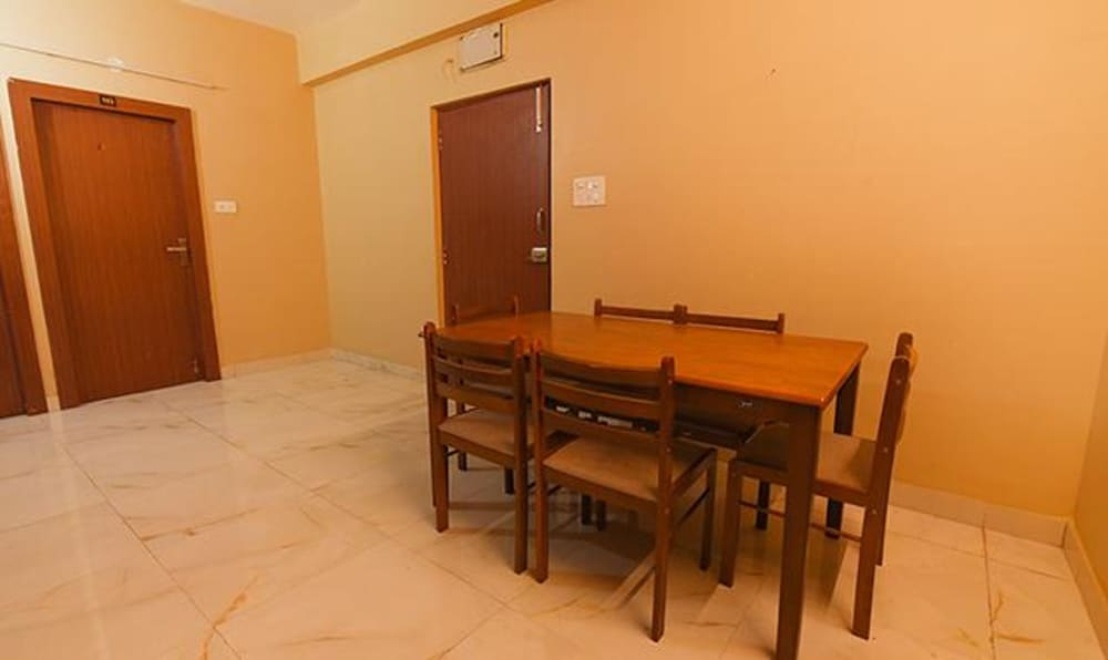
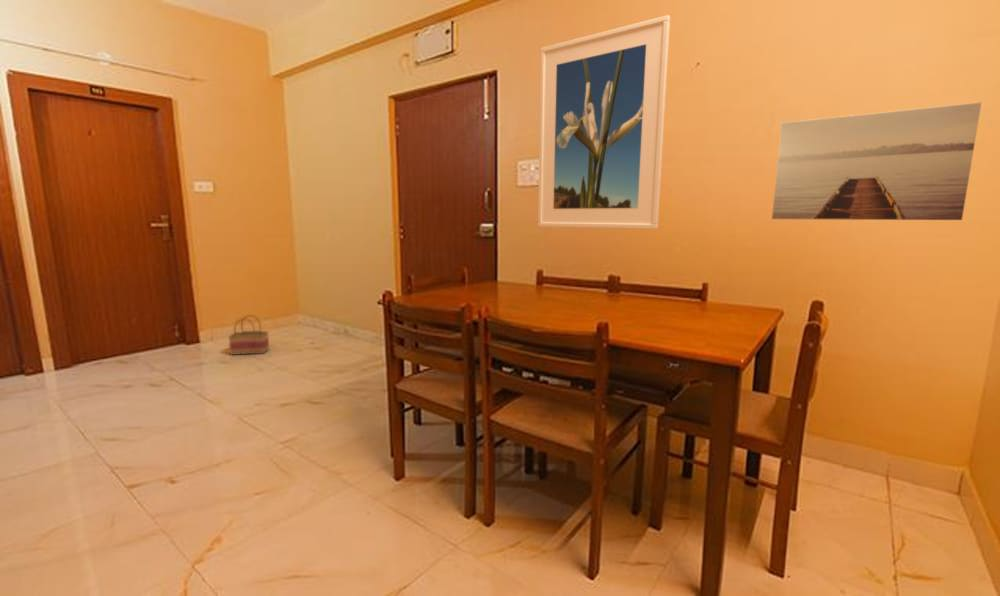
+ wall art [771,101,982,221]
+ basket [227,314,270,356]
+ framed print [537,14,671,230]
